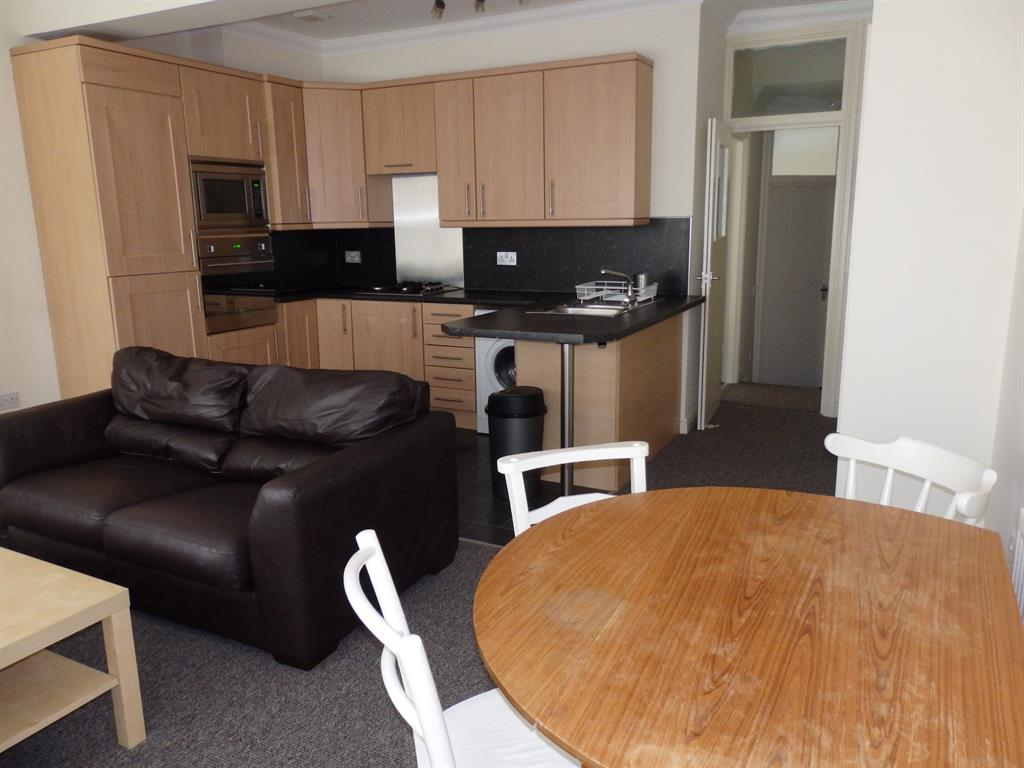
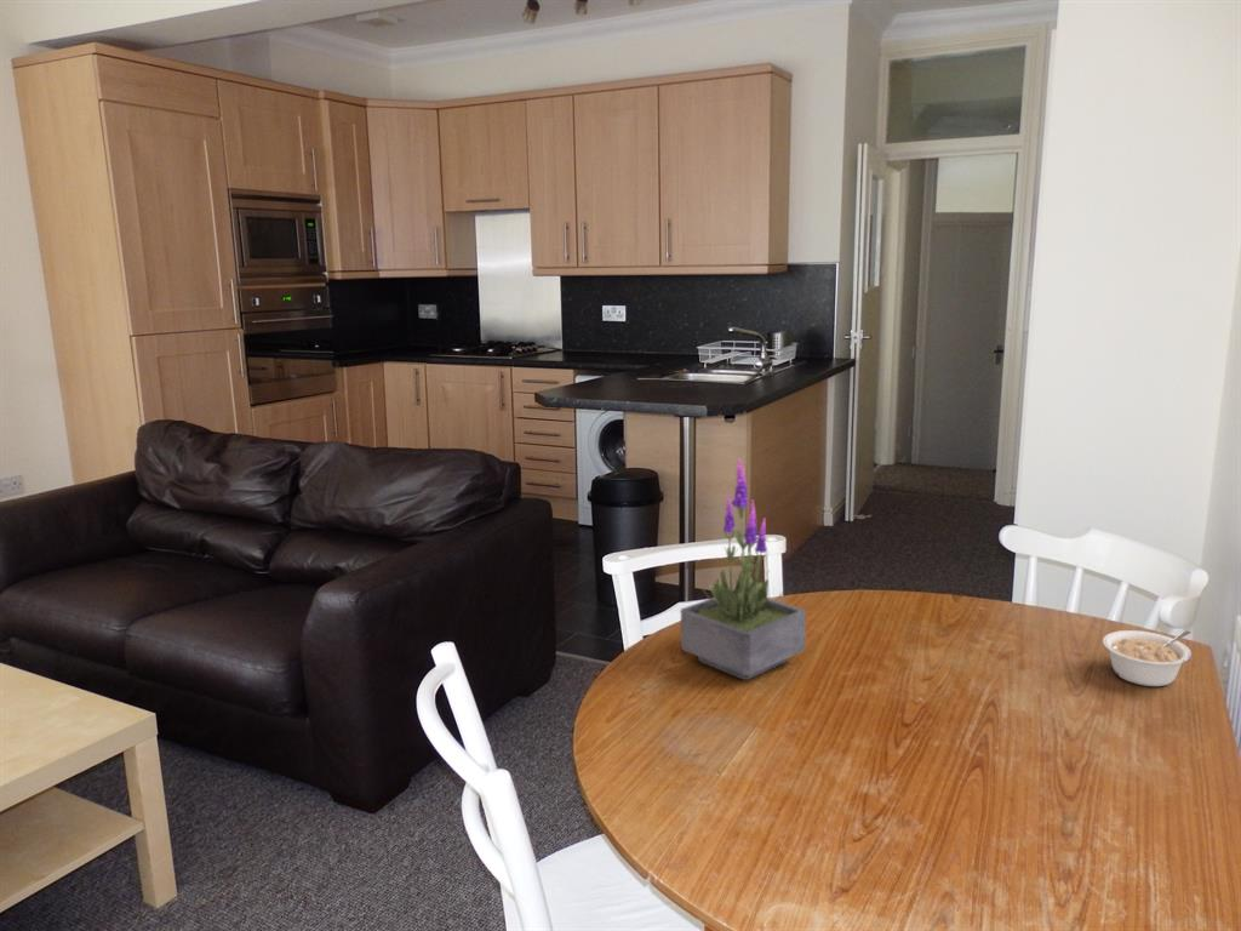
+ potted plant [680,456,807,681]
+ legume [1102,629,1193,687]
